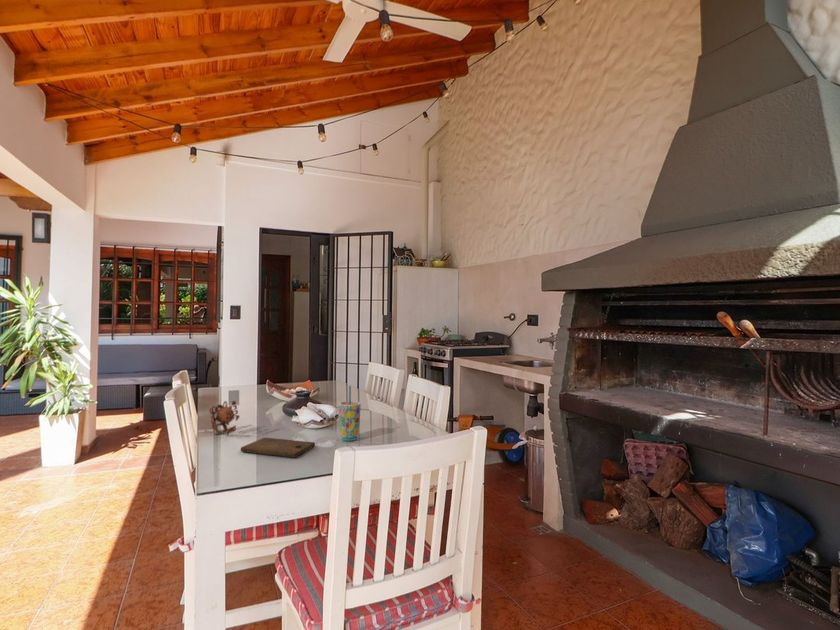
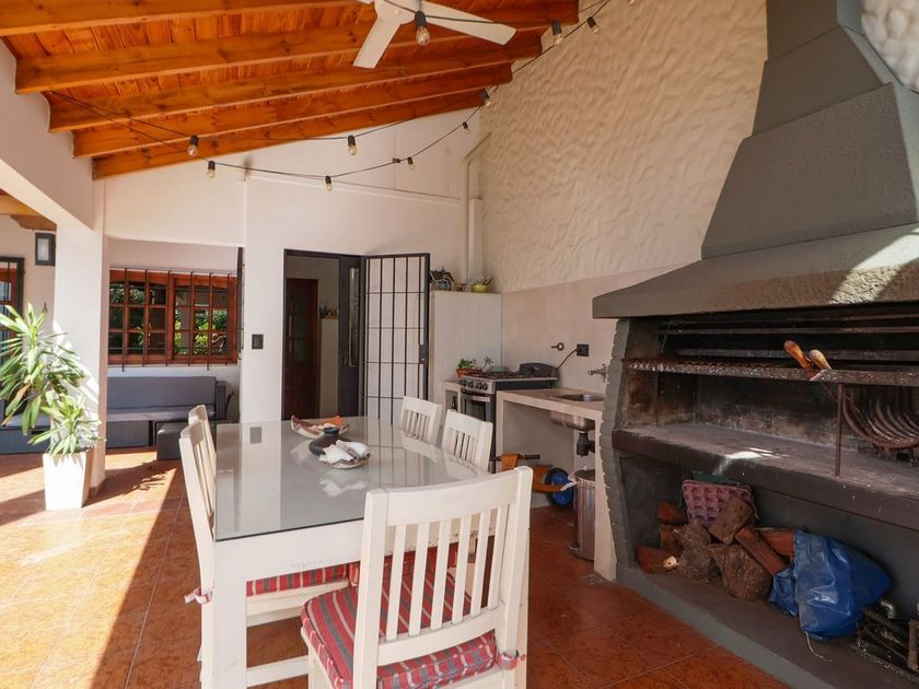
- teapot [208,400,241,437]
- cutting board [240,437,316,458]
- cup [338,385,362,442]
